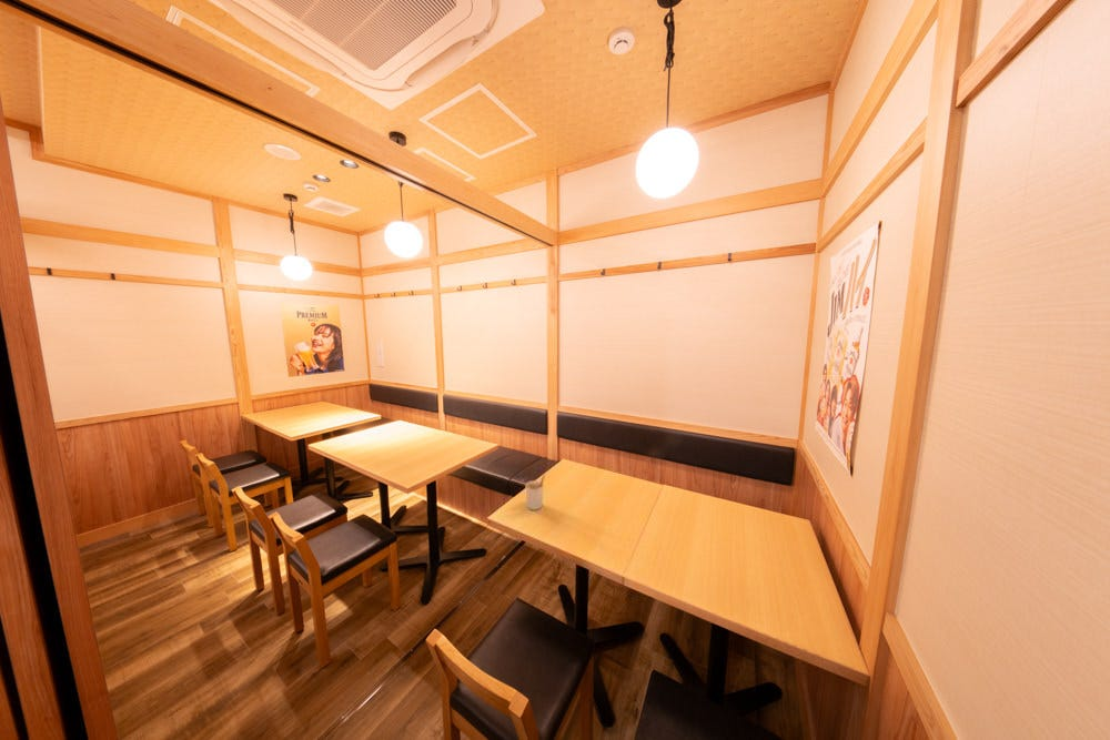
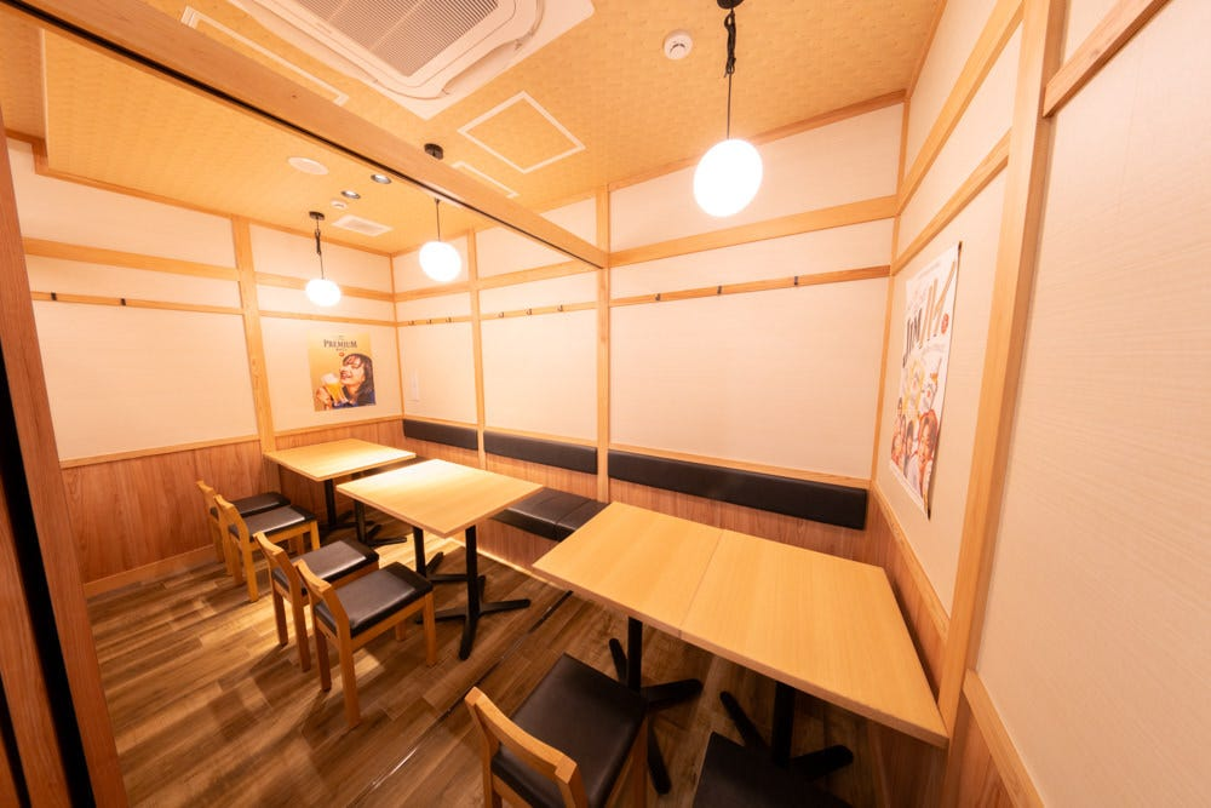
- utensil holder [521,474,546,511]
